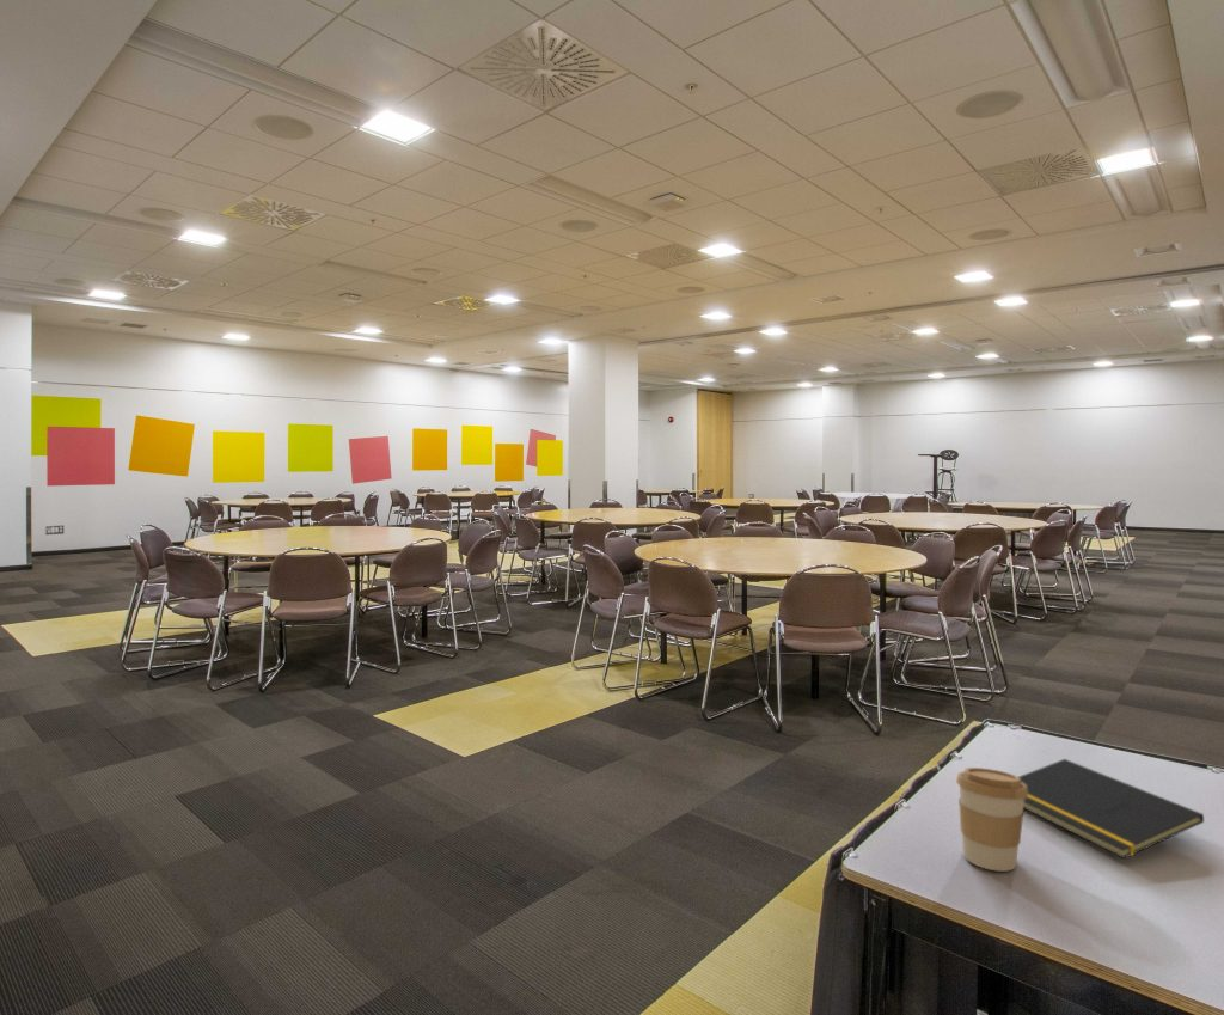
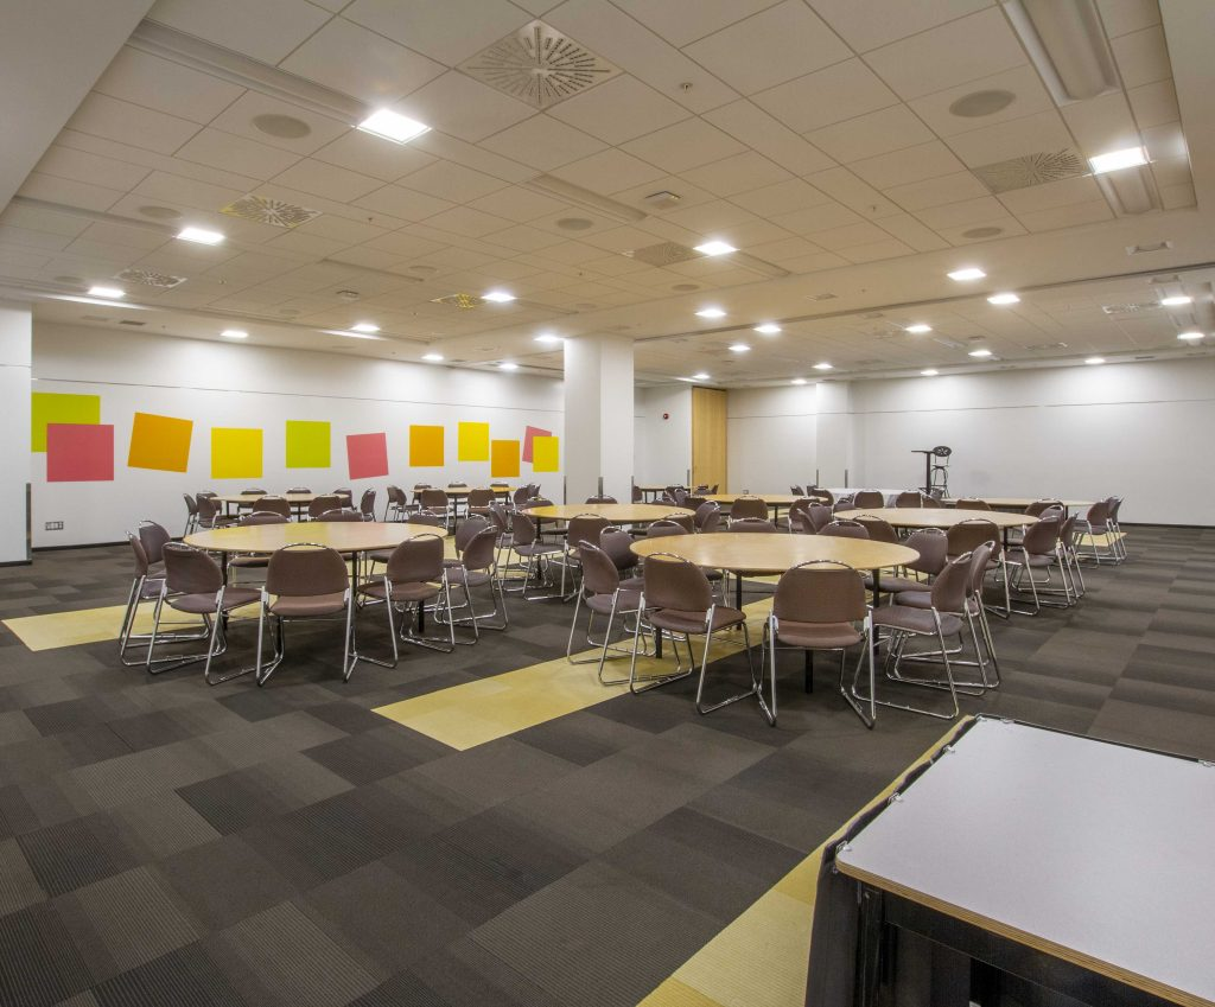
- notepad [1017,758,1205,860]
- coffee cup [955,766,1028,873]
